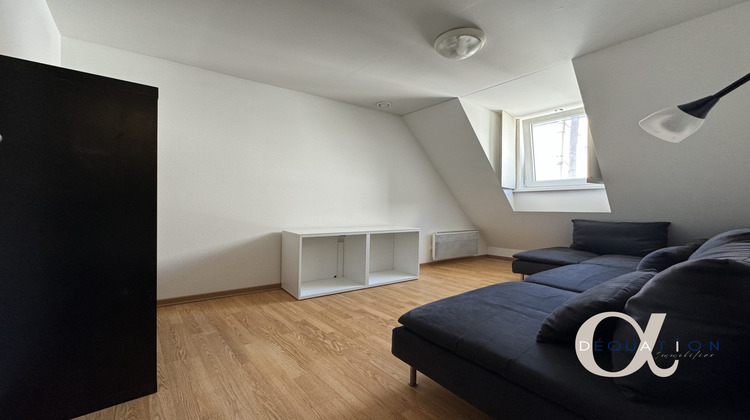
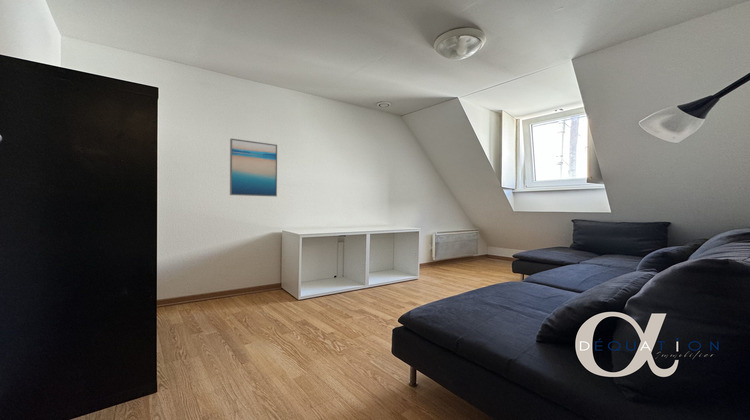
+ wall art [229,137,278,198]
